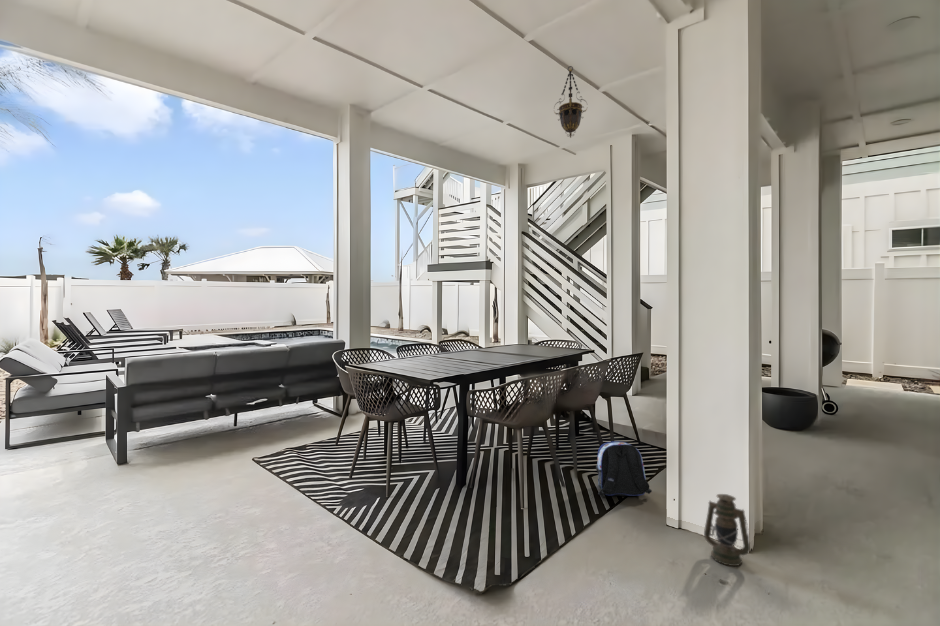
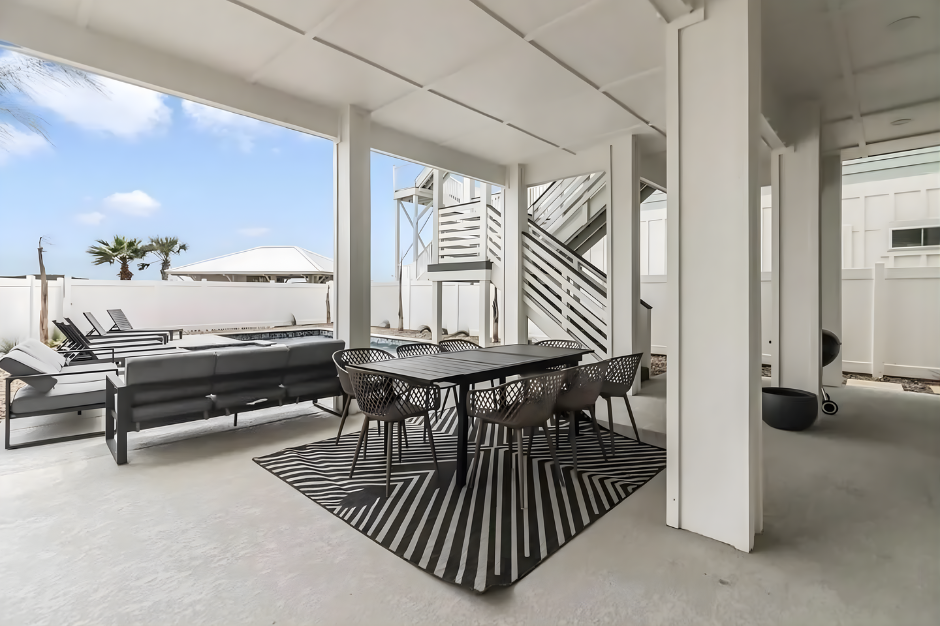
- lantern [703,493,751,567]
- backpack [595,440,653,497]
- hanging lantern [553,65,588,139]
